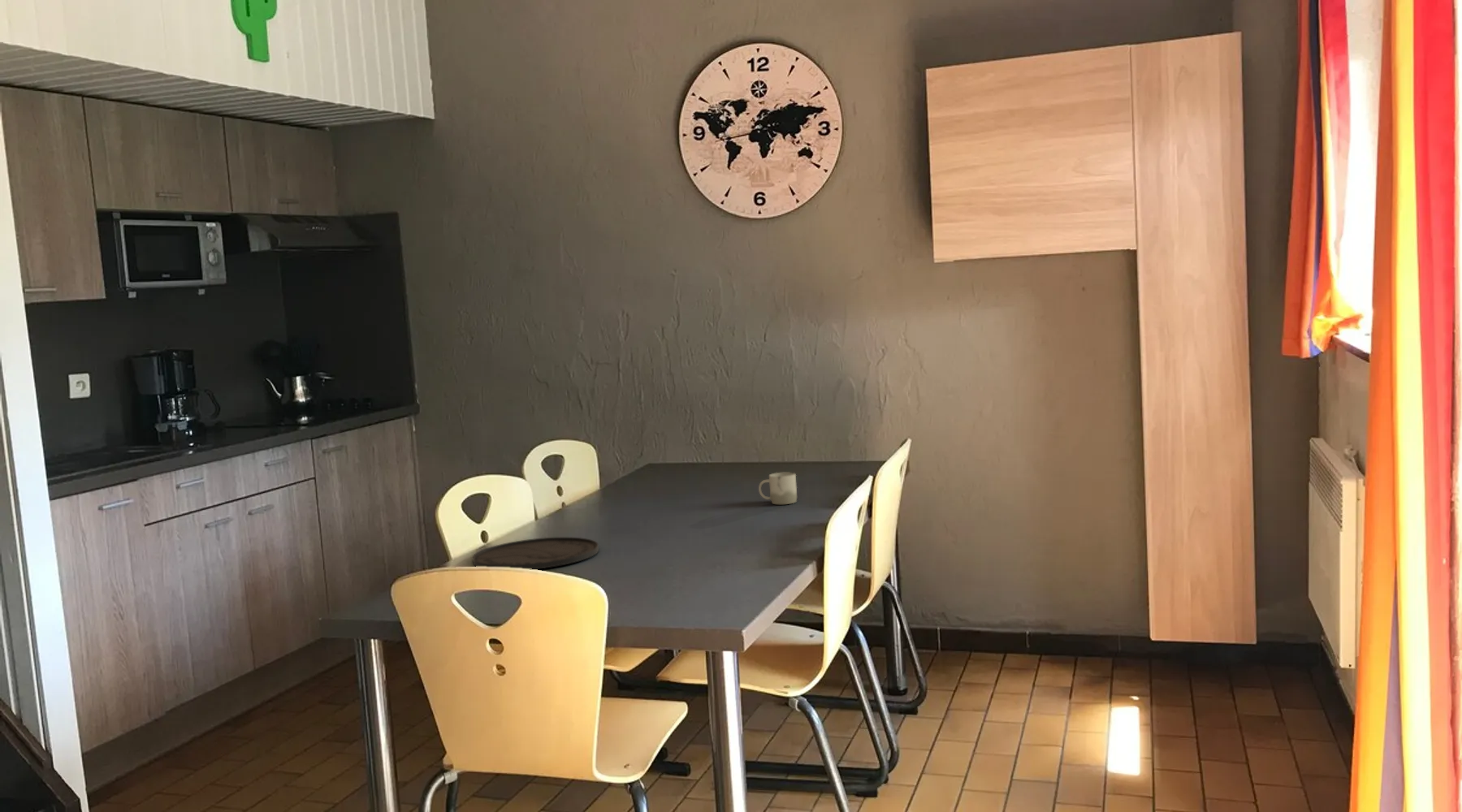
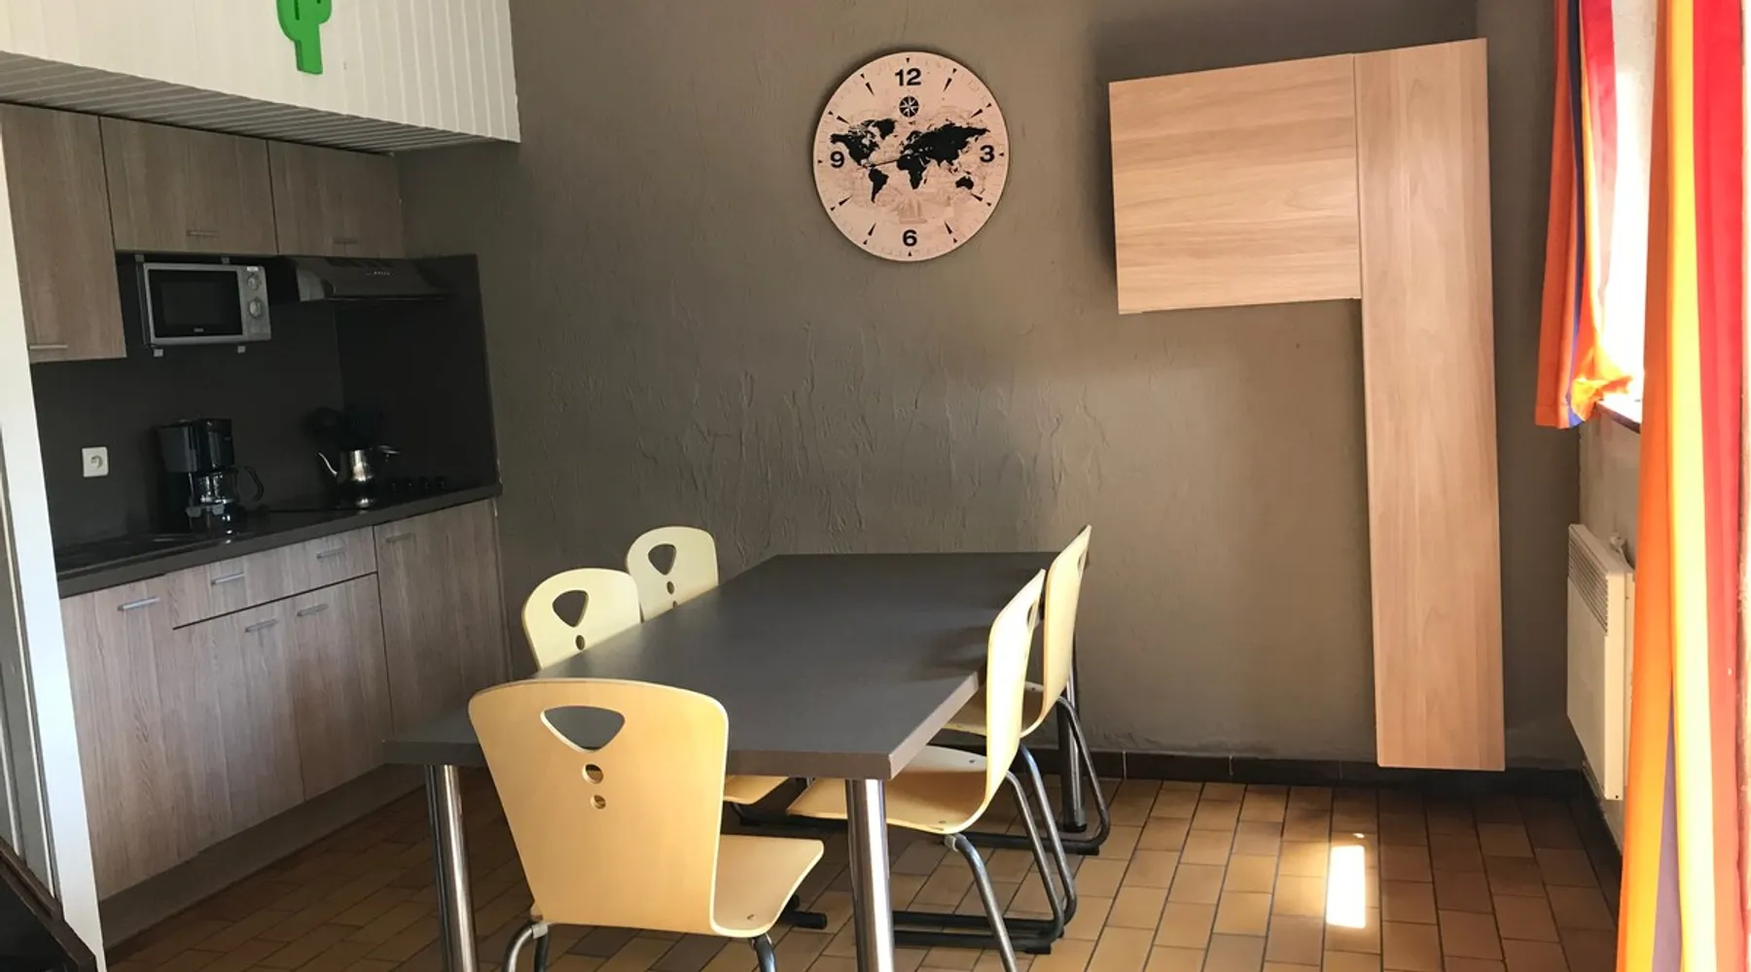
- plate [472,537,599,570]
- cup [758,472,798,505]
